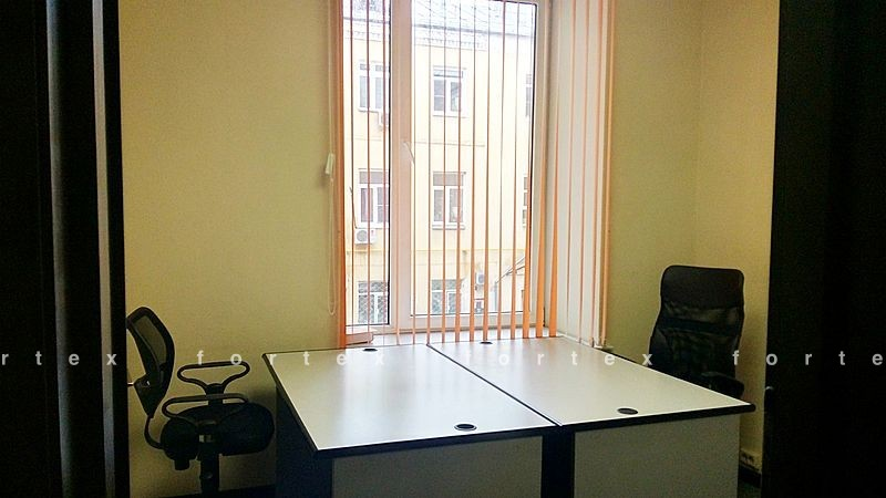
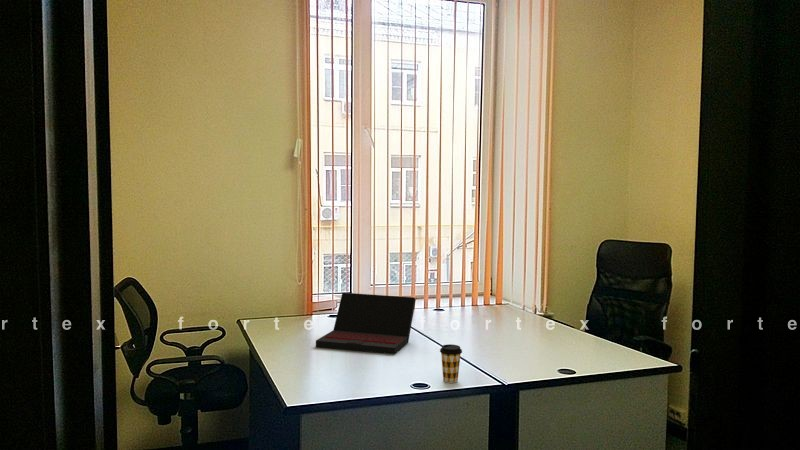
+ laptop [315,292,417,355]
+ coffee cup [439,343,463,384]
